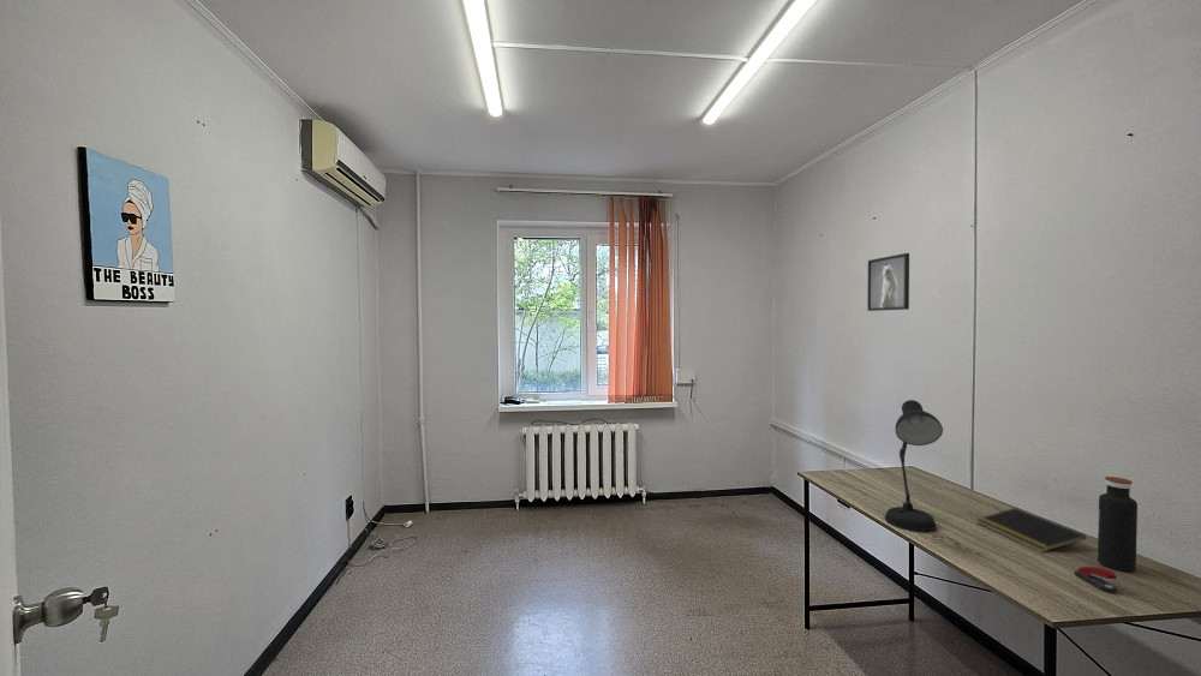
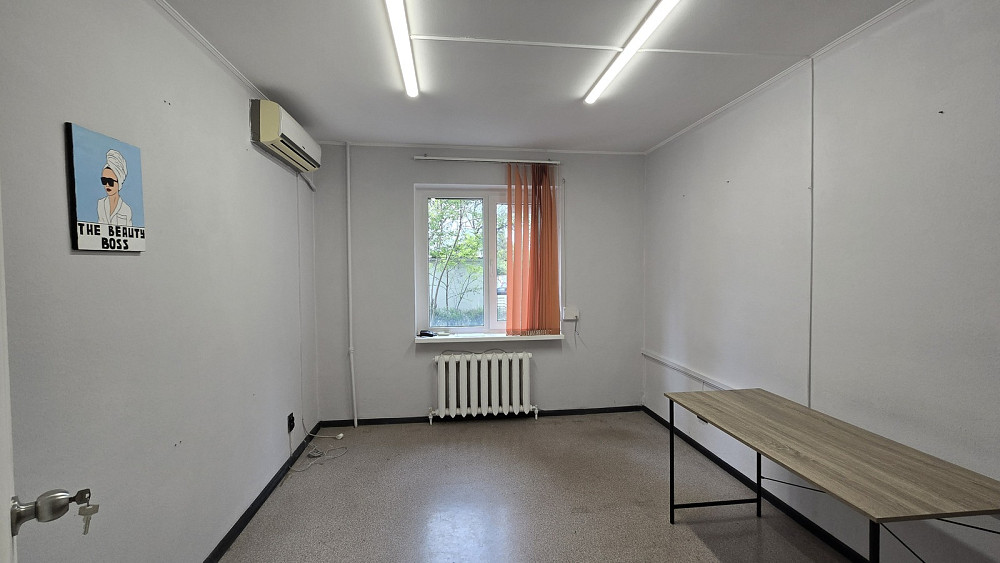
- notepad [975,507,1087,554]
- desk lamp [884,399,944,533]
- water bottle [1097,475,1139,573]
- stapler [1072,566,1118,594]
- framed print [866,252,910,312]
